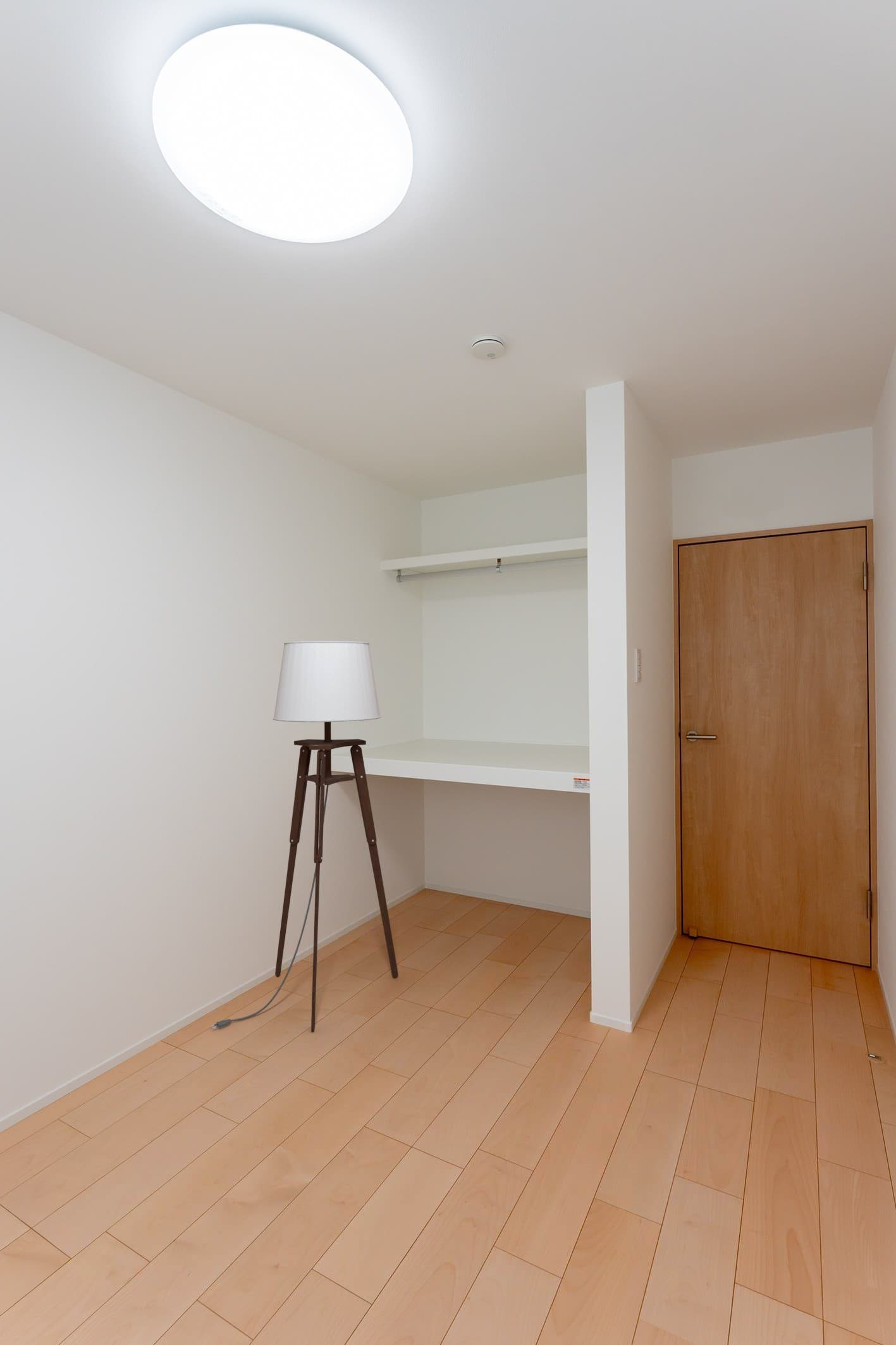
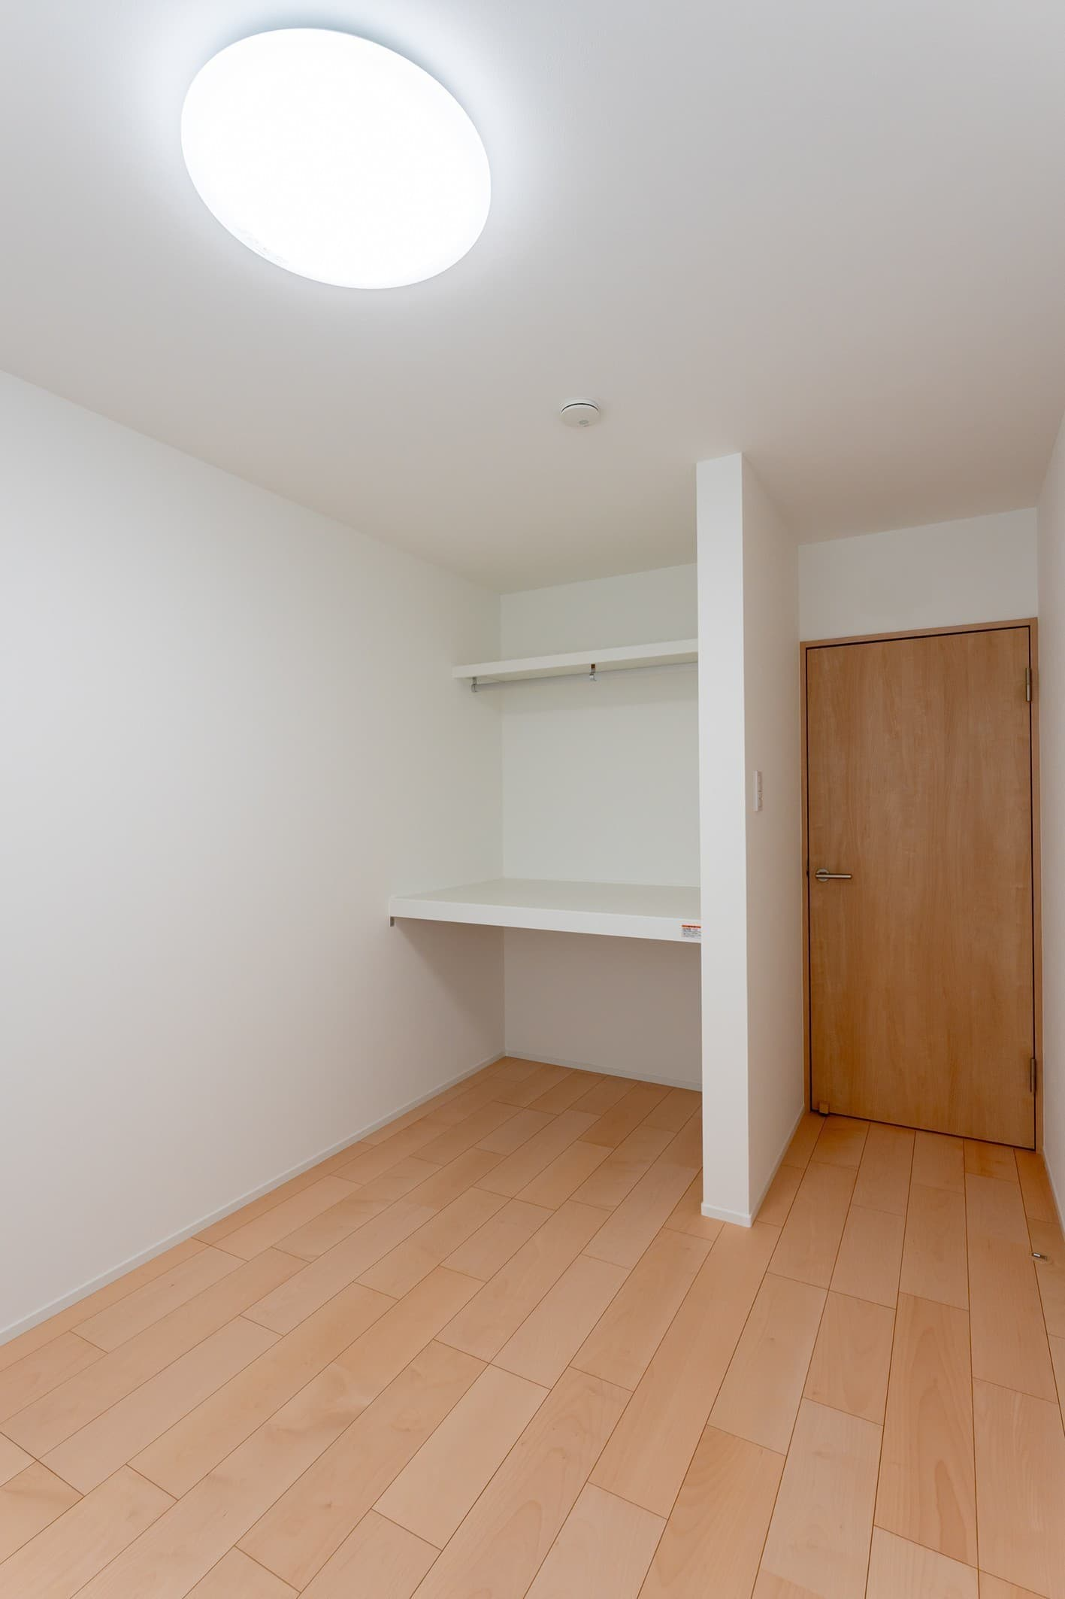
- floor lamp [210,640,399,1032]
